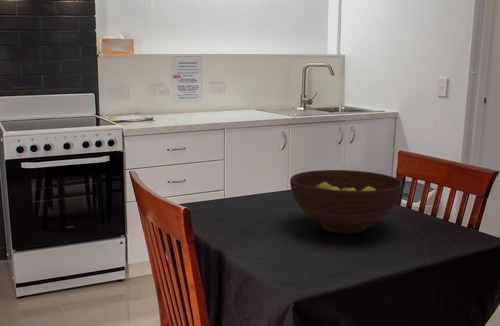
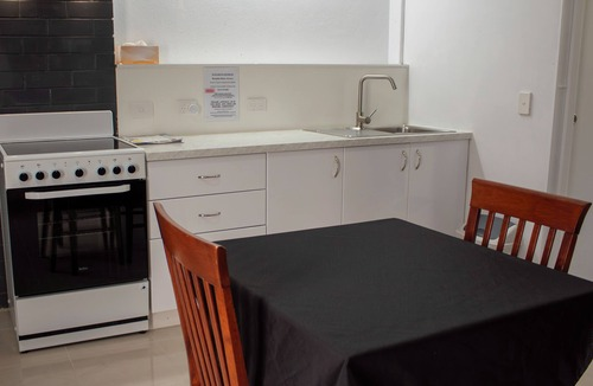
- fruit bowl [289,169,403,235]
